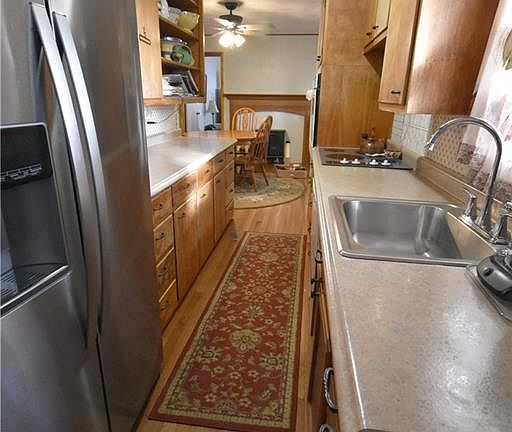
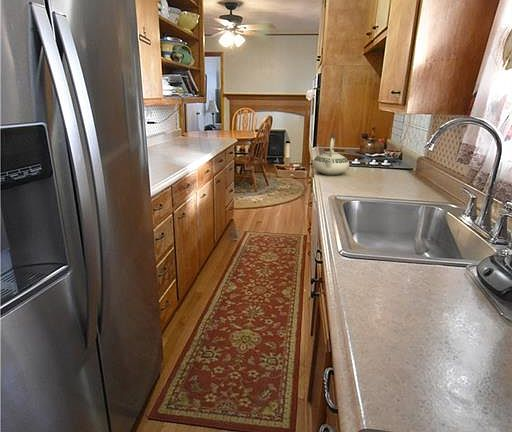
+ teakettle [311,132,350,176]
